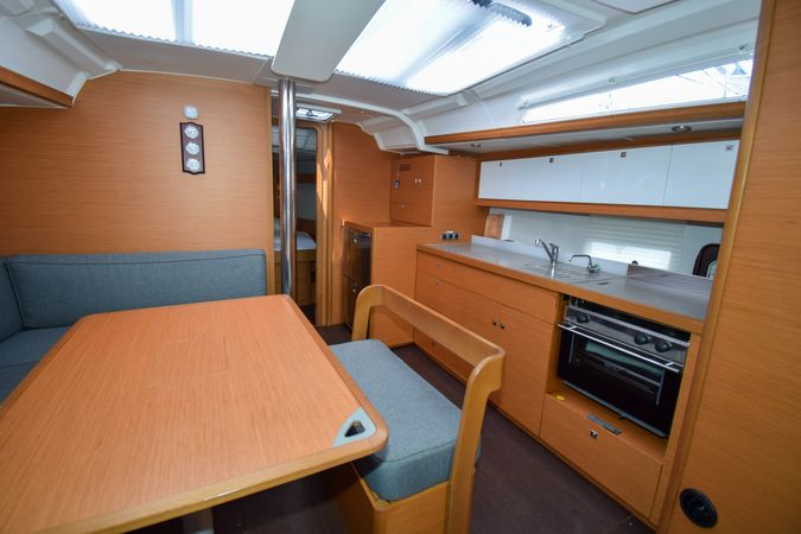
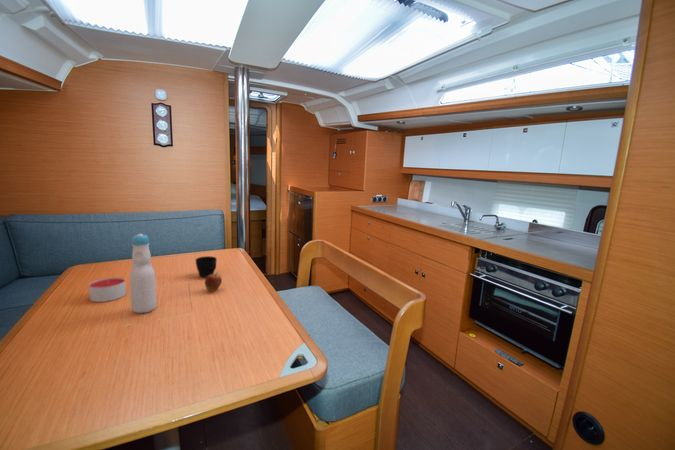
+ fruit [204,271,223,292]
+ bottle [129,233,157,314]
+ cup [195,255,218,278]
+ candle [88,276,127,303]
